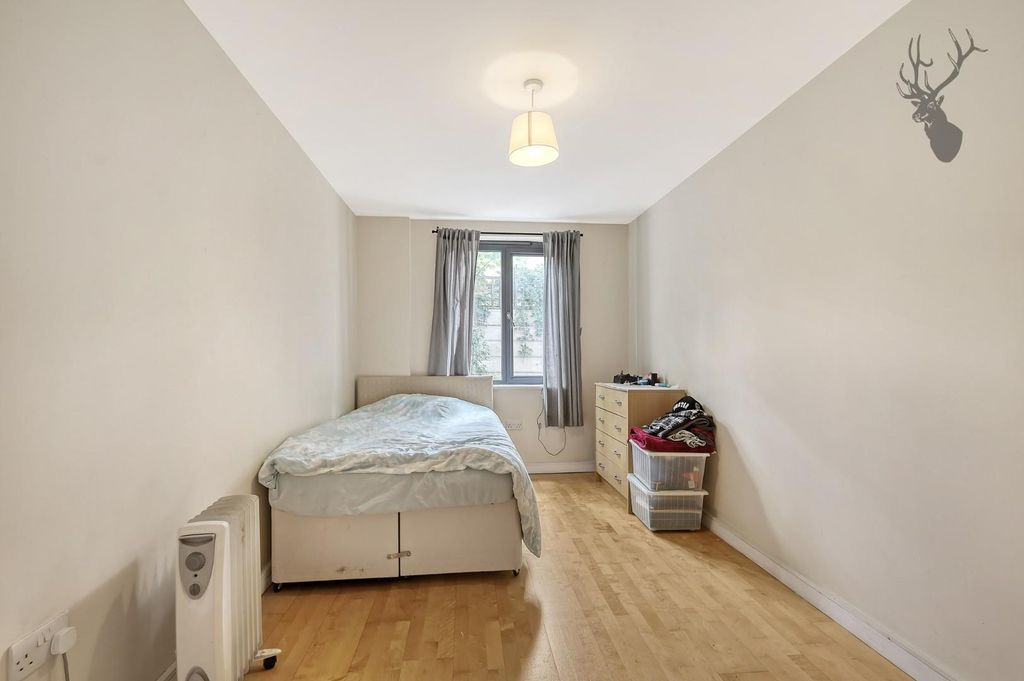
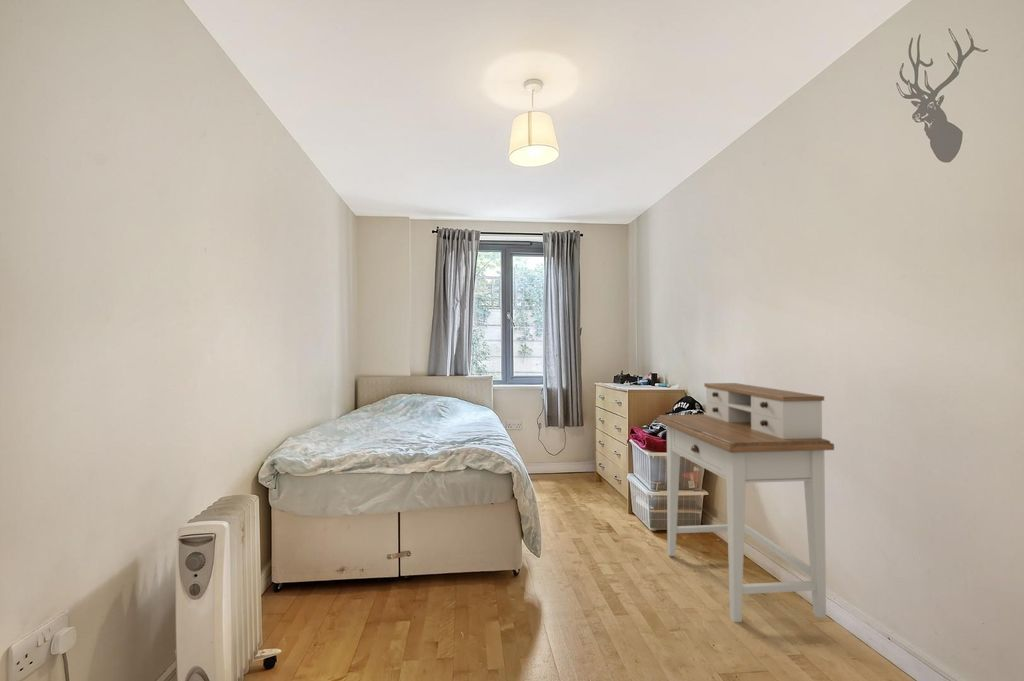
+ desk [656,382,835,623]
